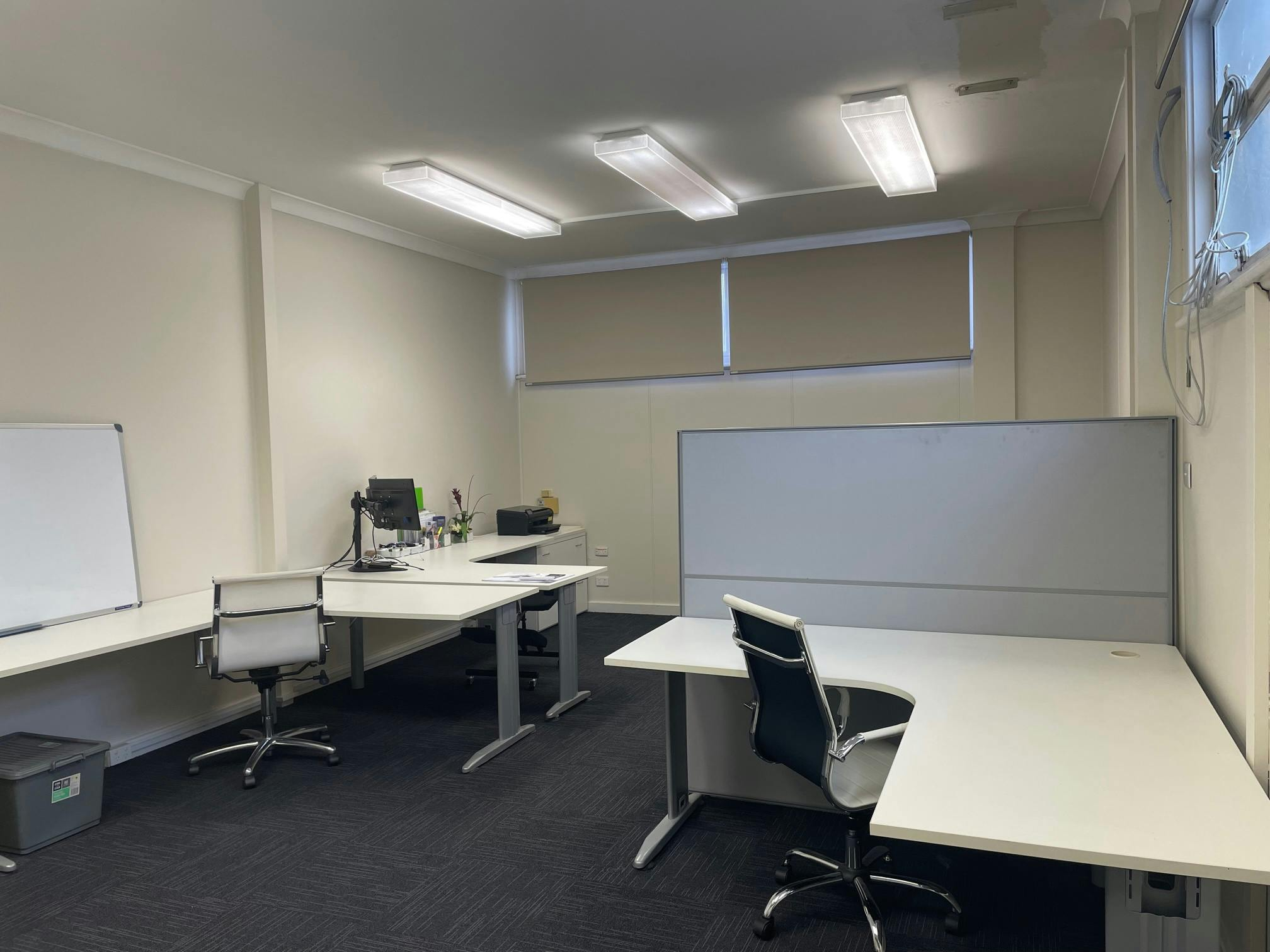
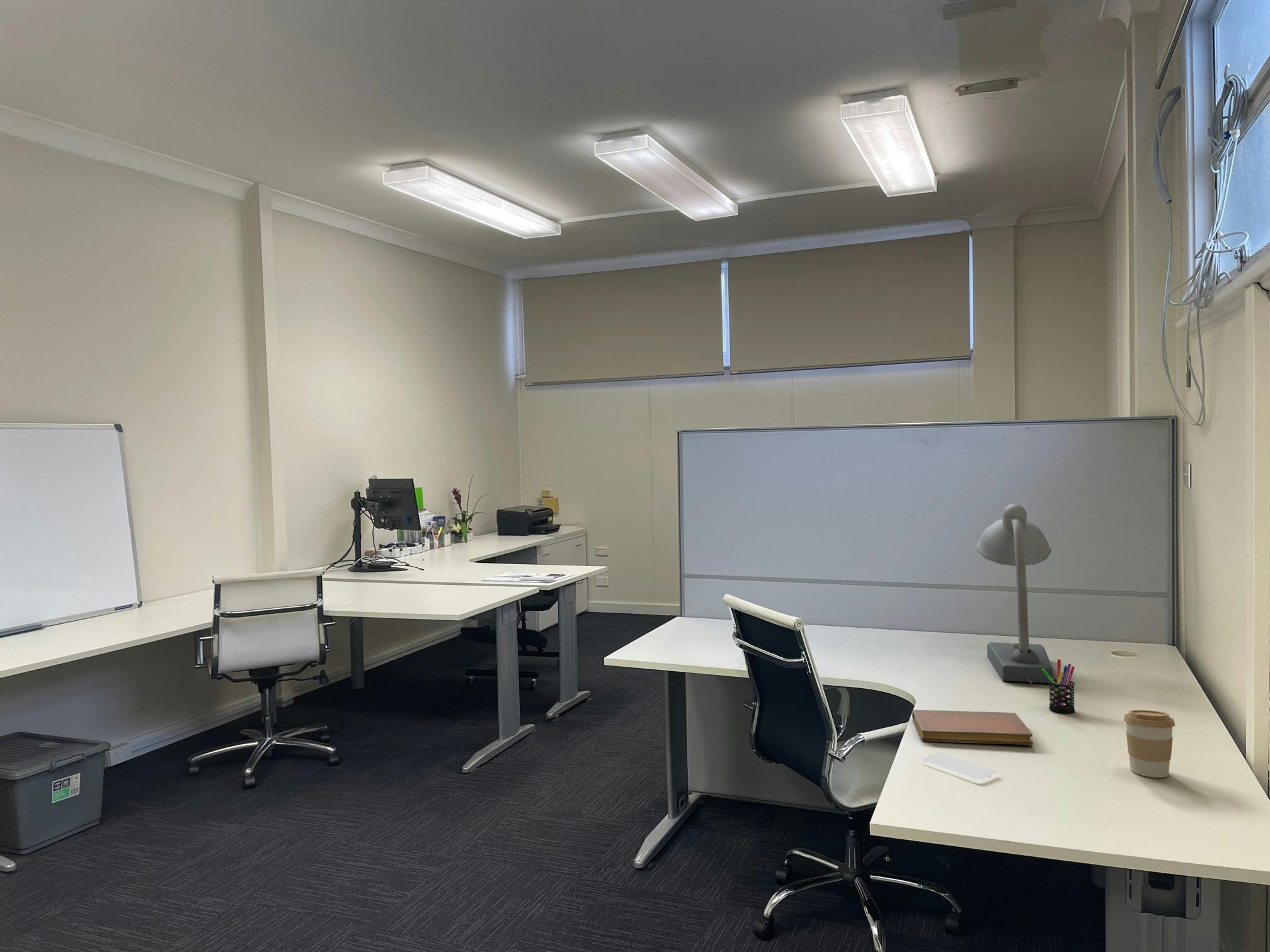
+ smartphone [920,752,998,782]
+ coffee cup [1123,710,1176,778]
+ pen holder [1042,659,1075,713]
+ desk lamp [976,503,1054,684]
+ notebook [912,710,1034,745]
